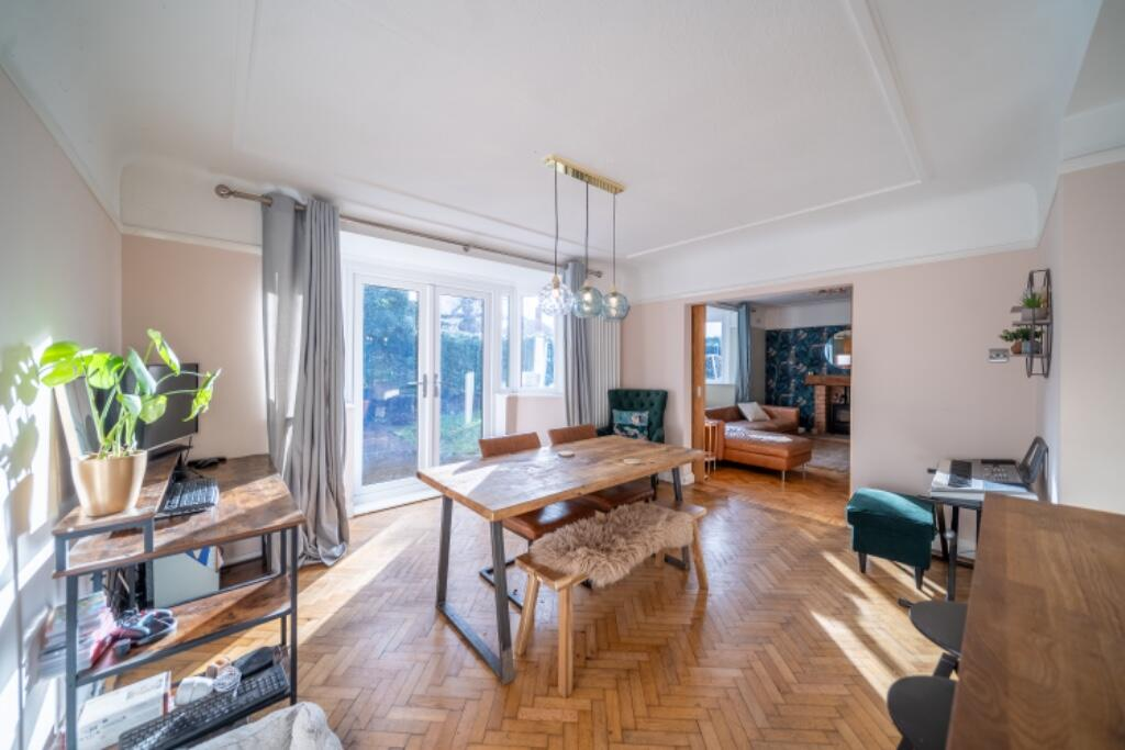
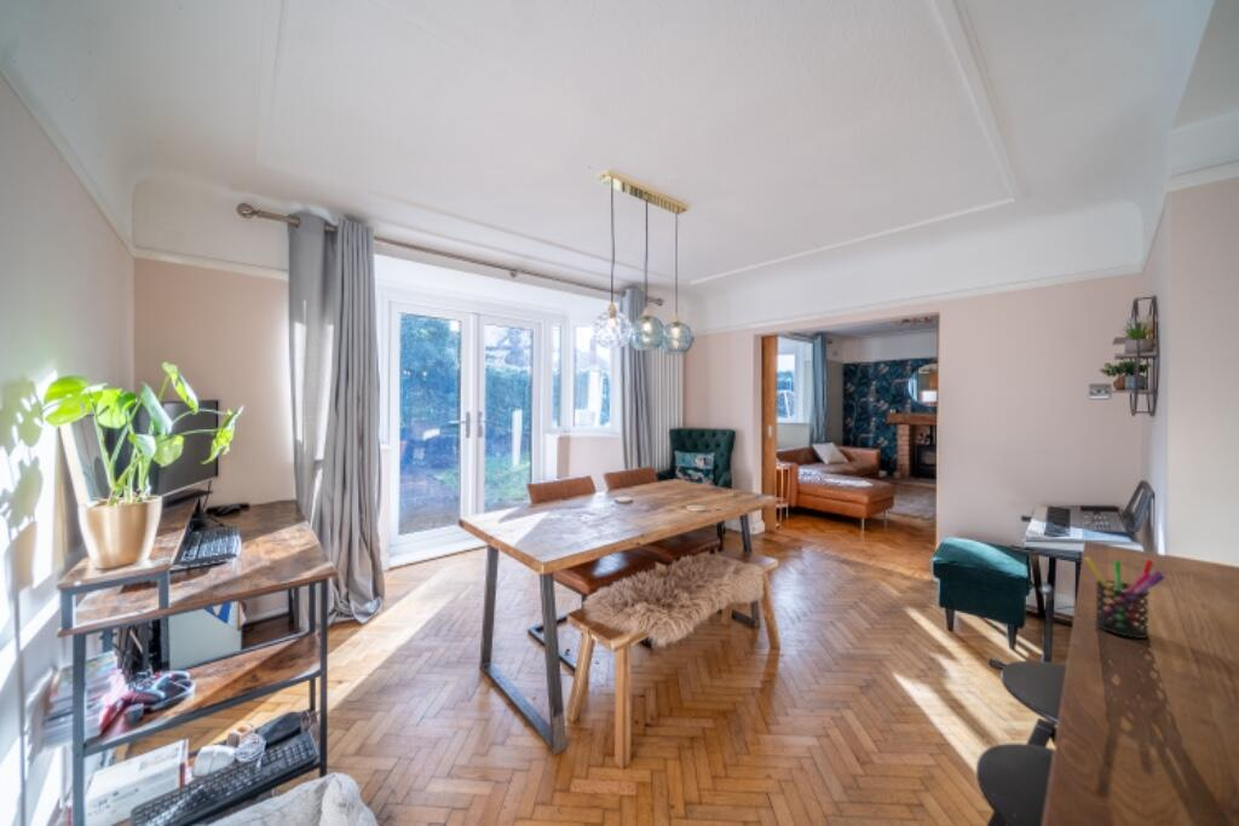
+ pen holder [1084,556,1166,640]
